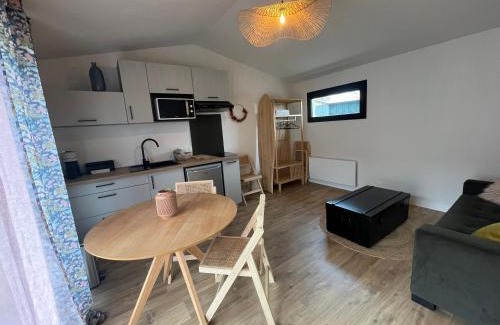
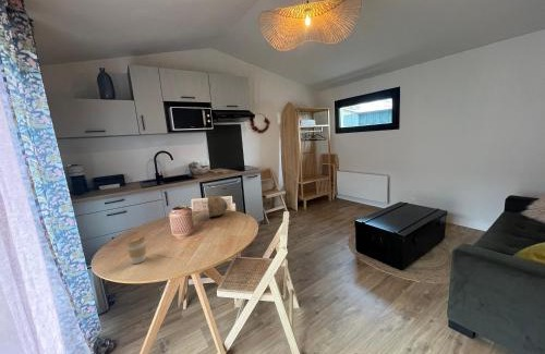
+ bowl [207,195,229,219]
+ coffee cup [124,234,147,265]
